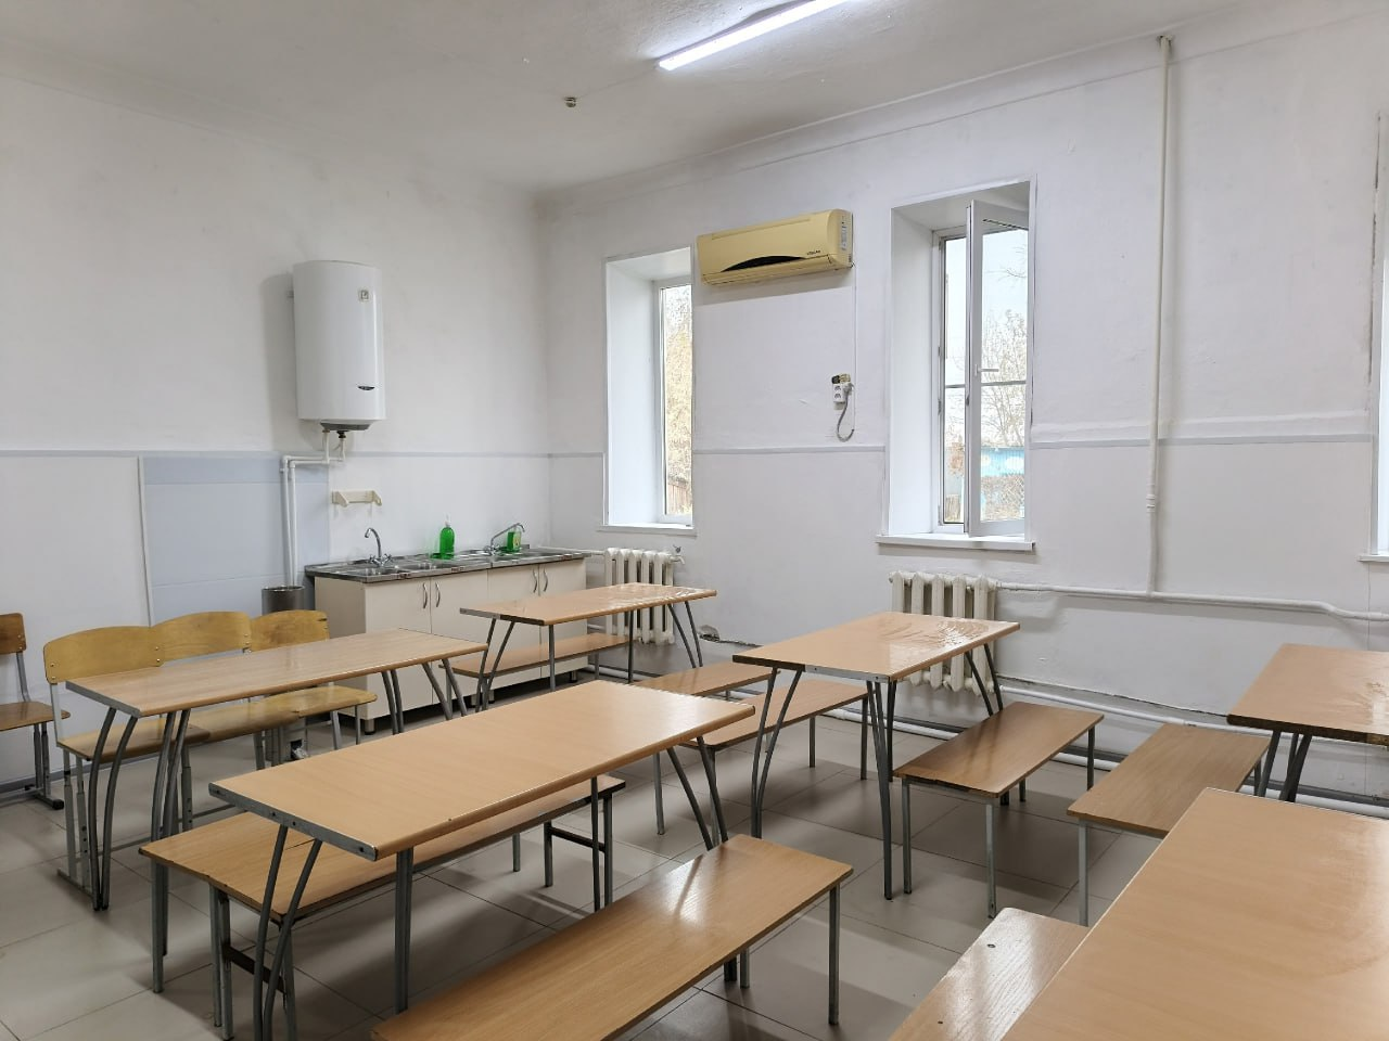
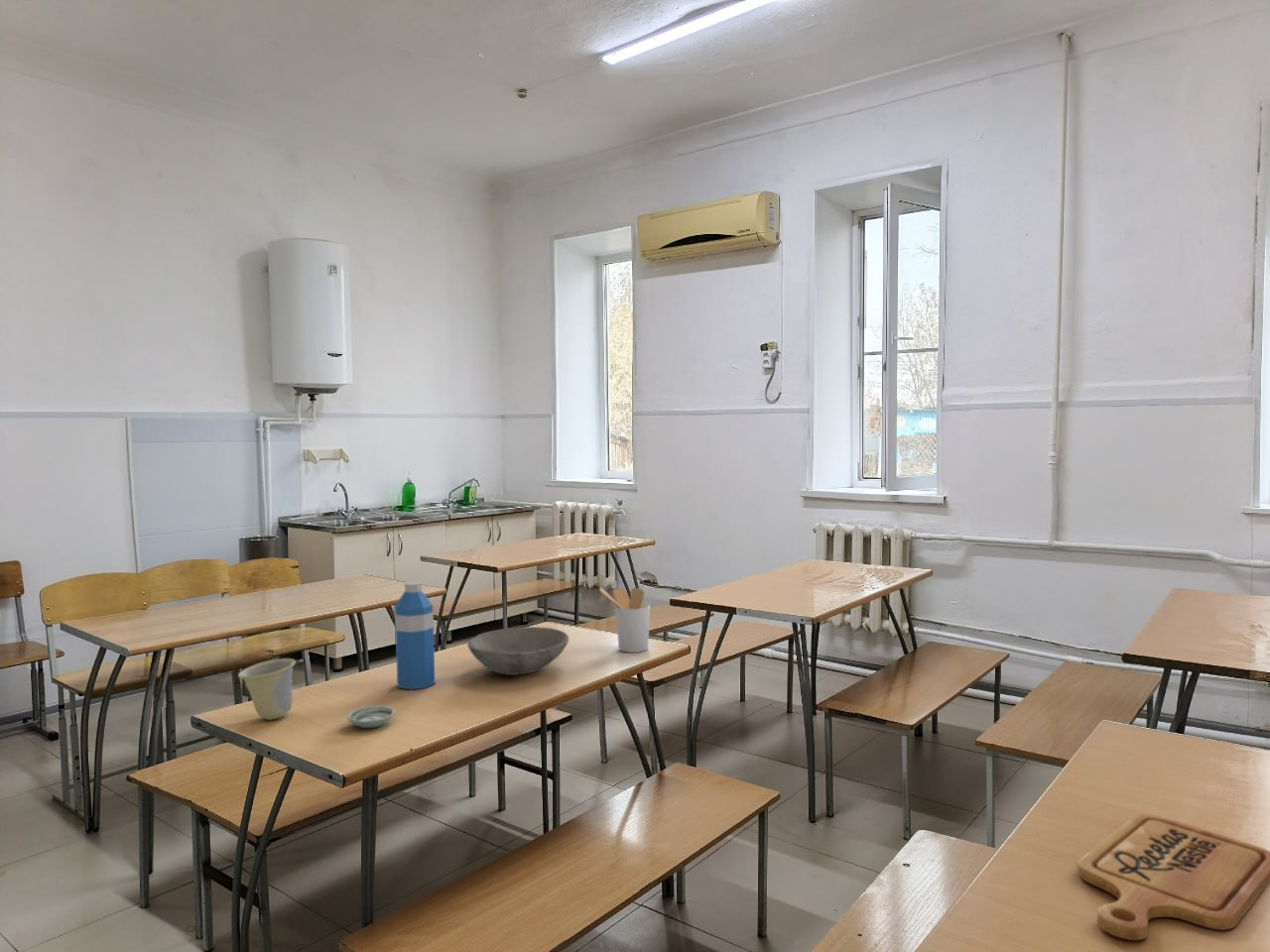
+ cutting board [1077,813,1270,941]
+ cup [237,657,297,721]
+ saucer [346,705,396,729]
+ water bottle [394,580,436,690]
+ utensil holder [598,587,651,654]
+ bowl [466,626,570,676]
